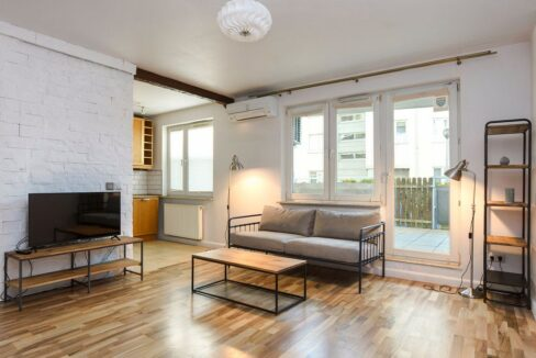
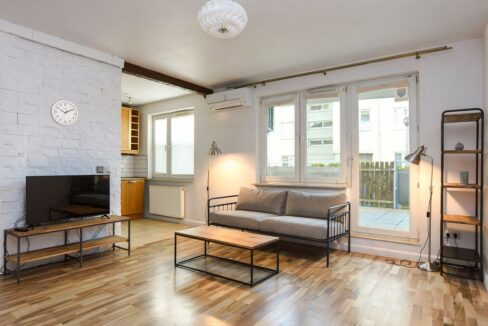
+ wall clock [49,99,79,127]
